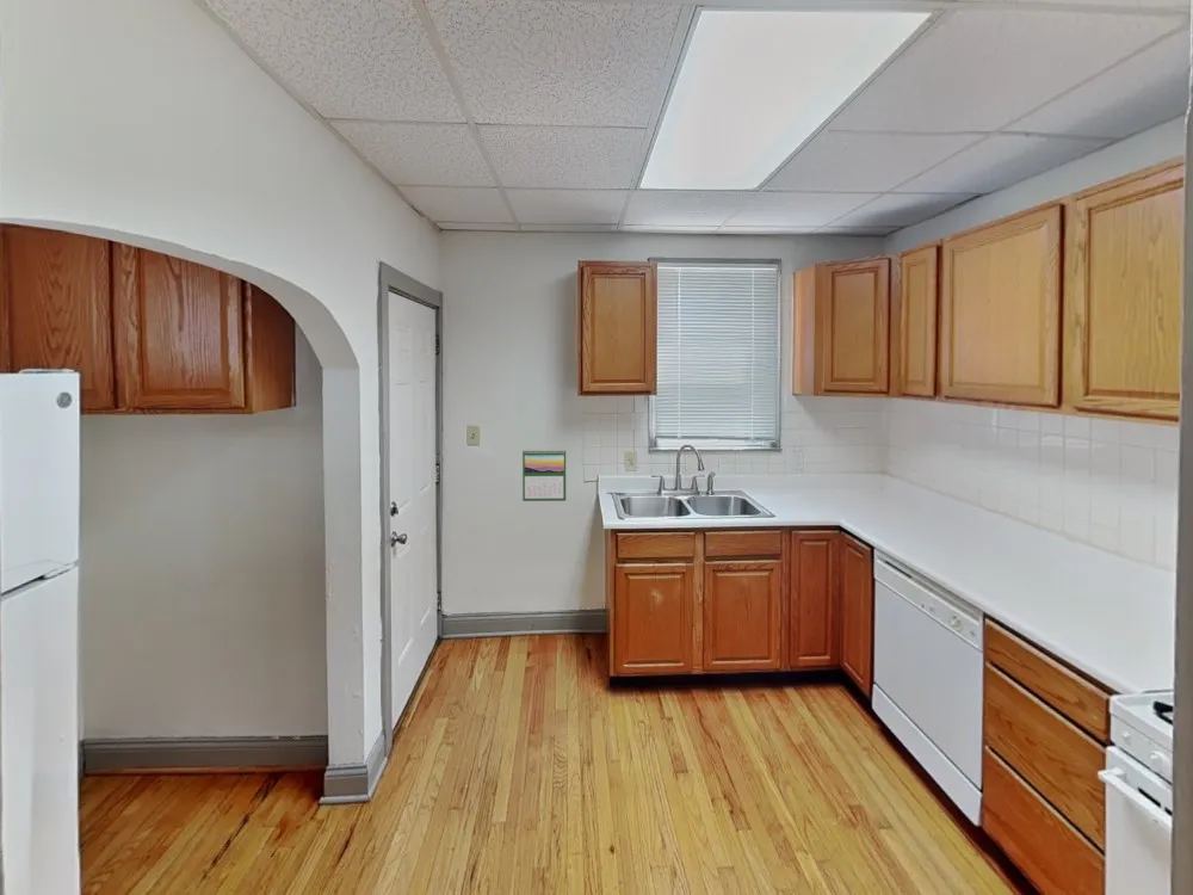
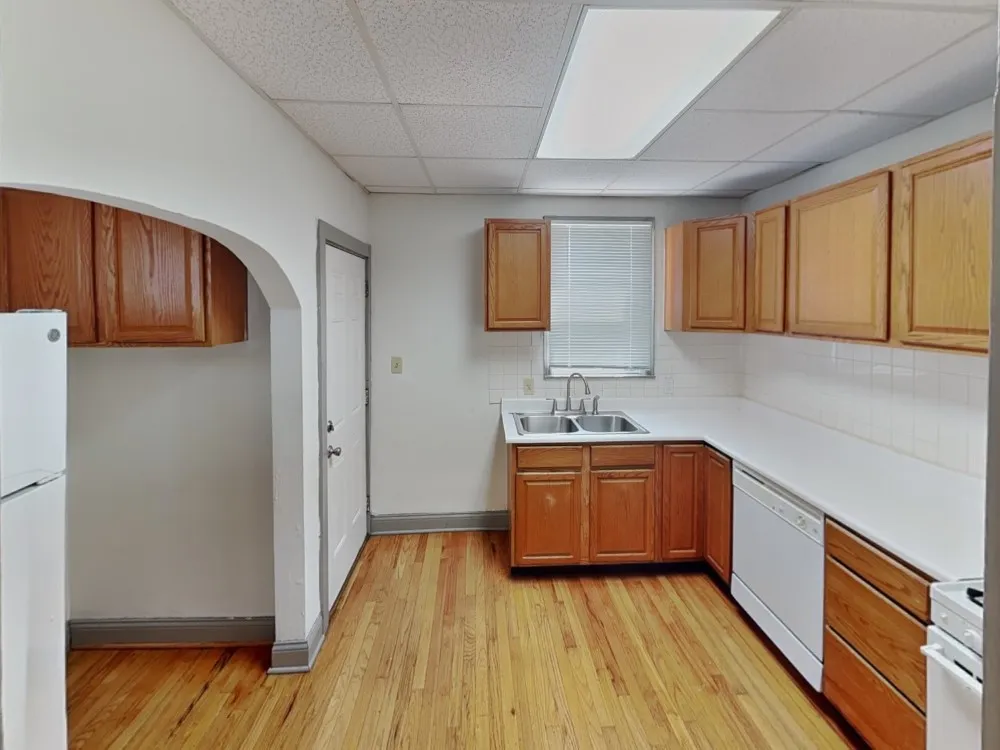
- calendar [521,448,567,502]
